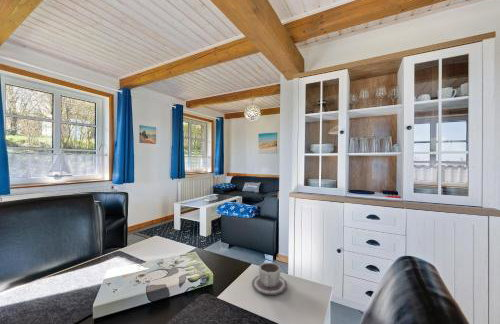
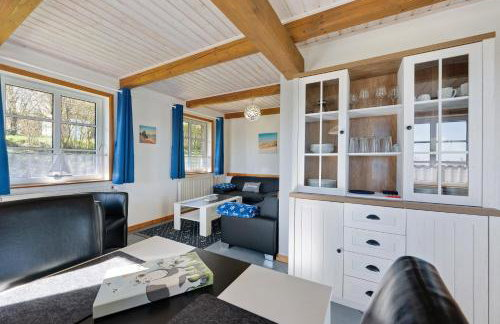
- cup [251,261,288,296]
